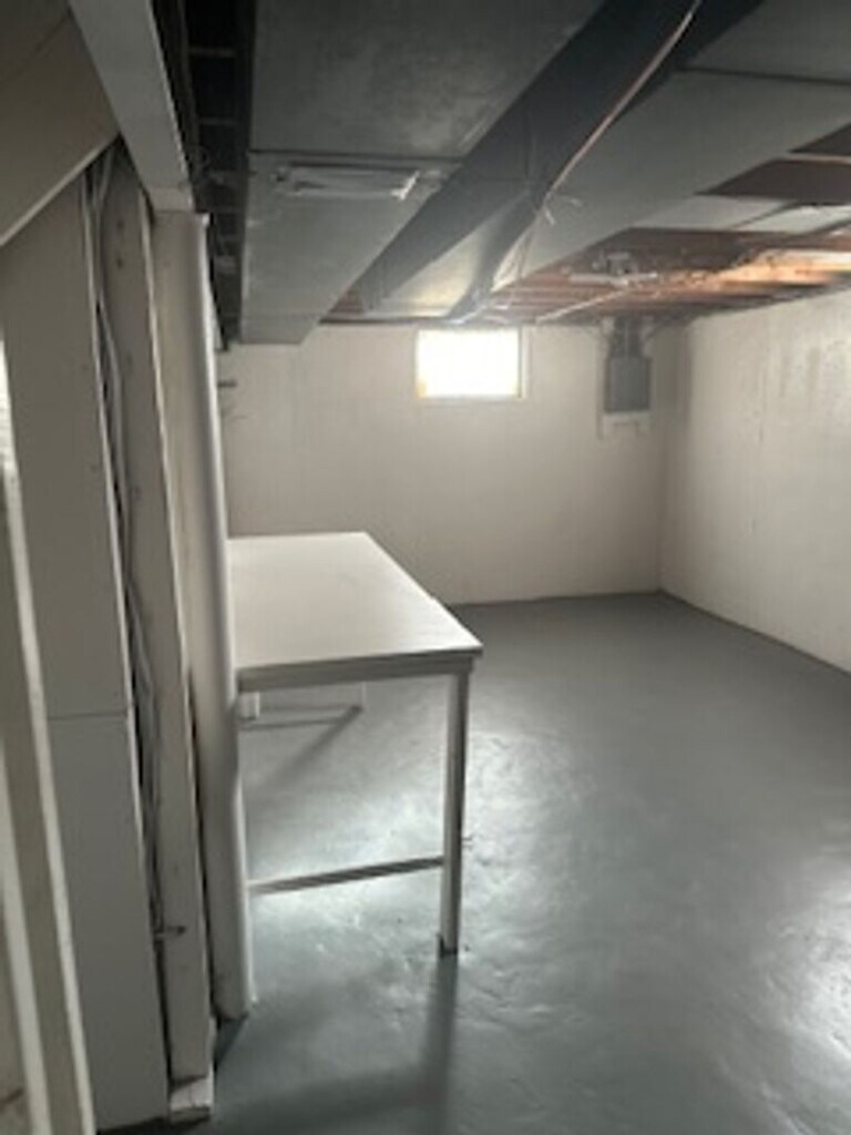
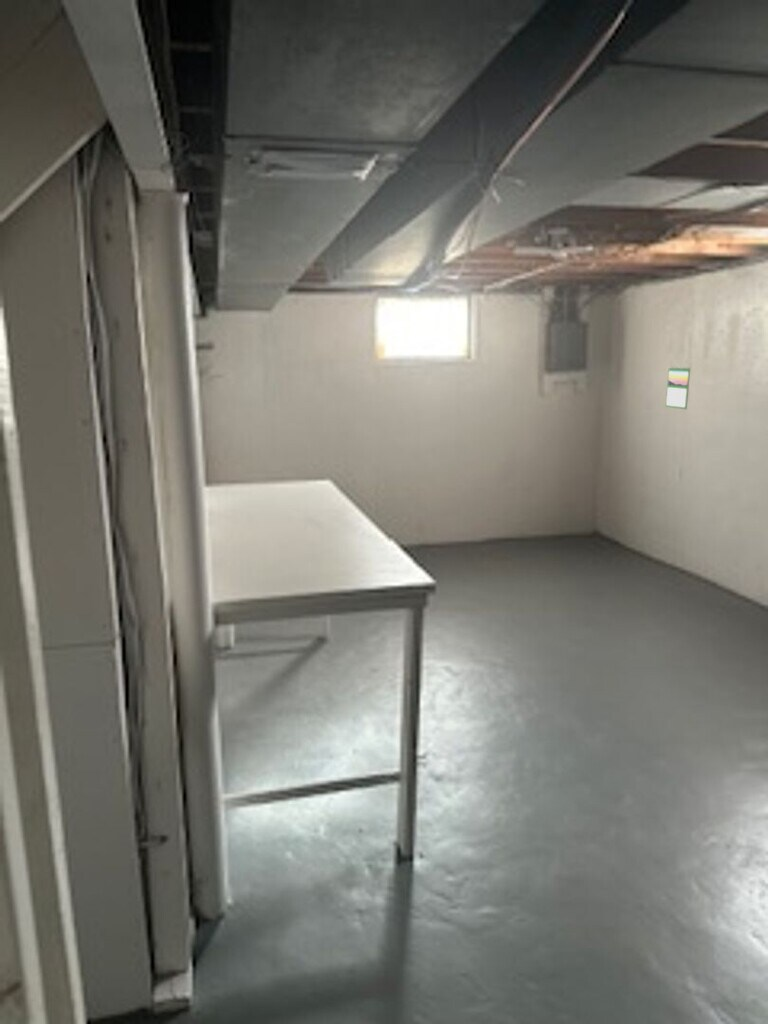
+ calendar [665,365,691,410]
